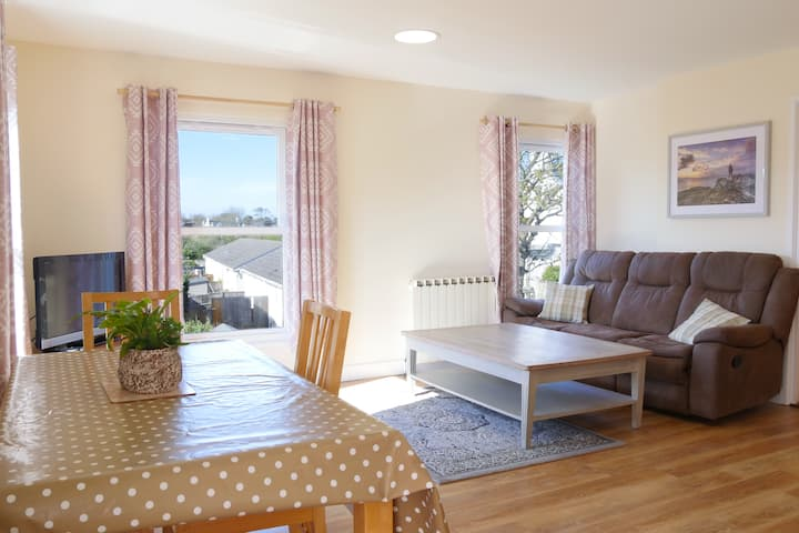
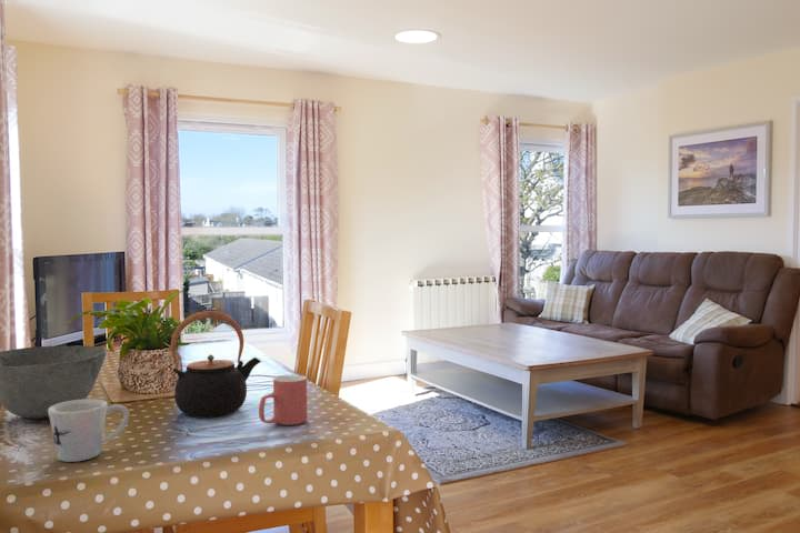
+ bowl [0,344,108,420]
+ mug [258,374,309,426]
+ mug [48,399,130,463]
+ teapot [170,310,262,419]
